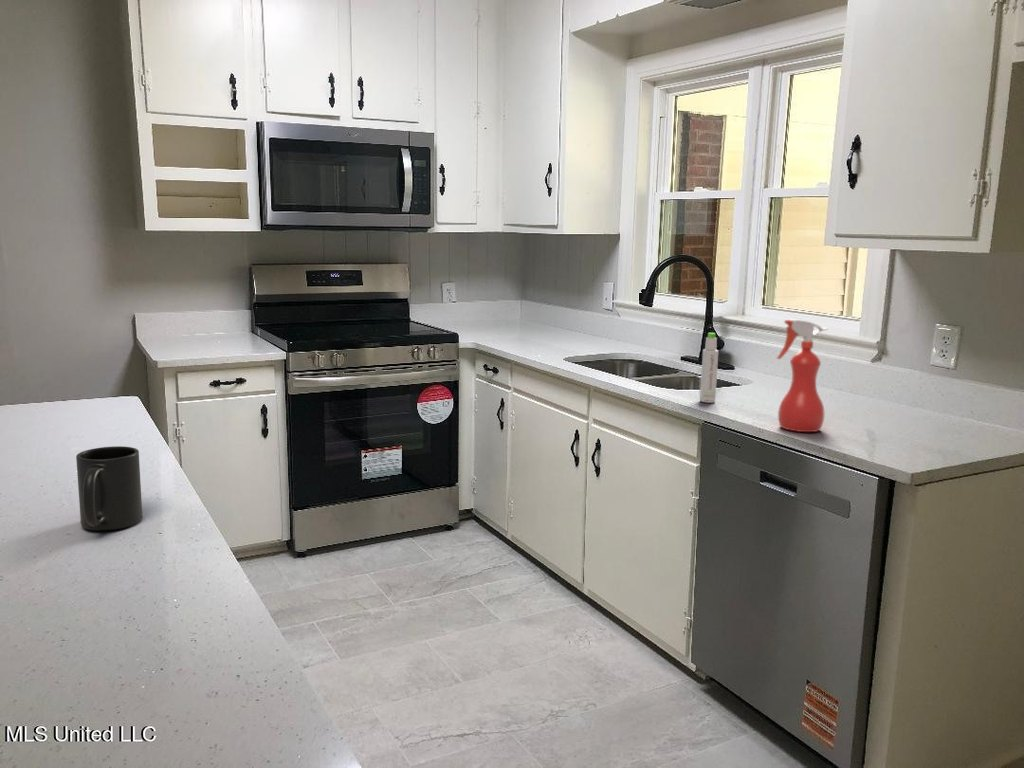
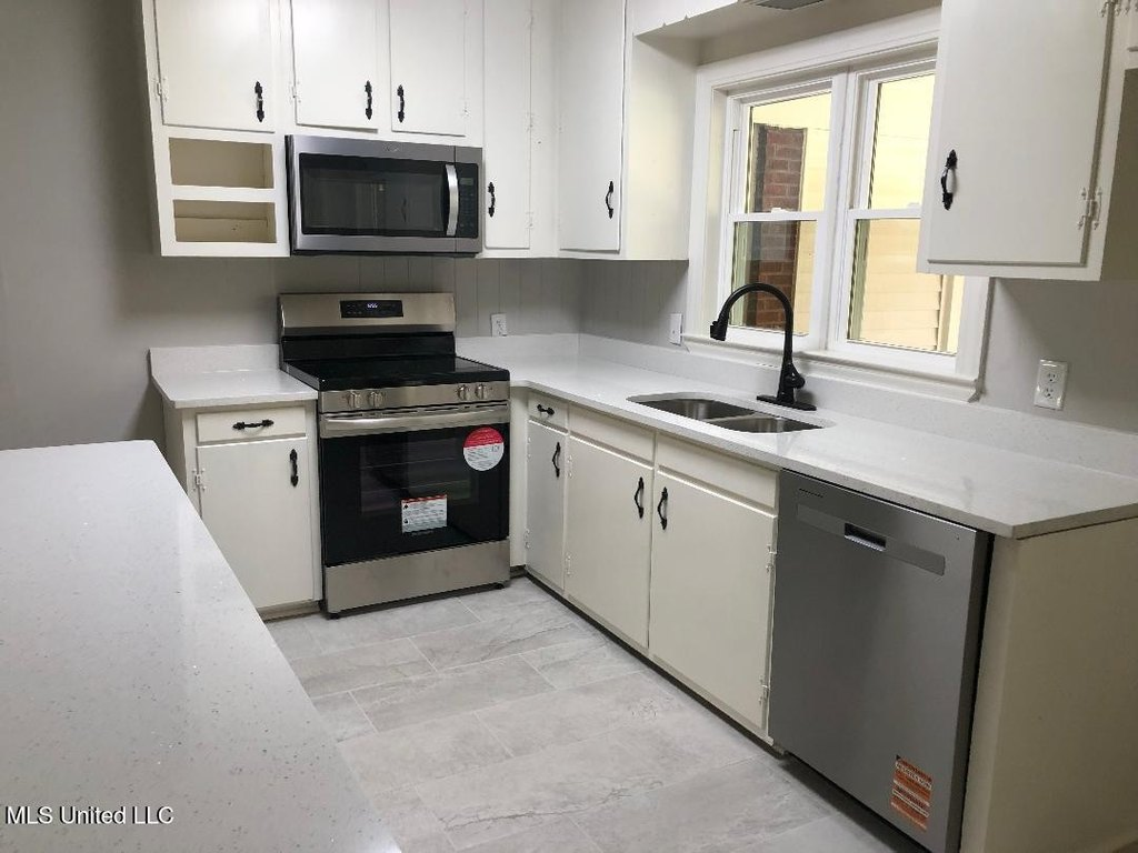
- spray bottle [775,318,829,433]
- mug [75,445,143,531]
- bottle [699,332,719,404]
